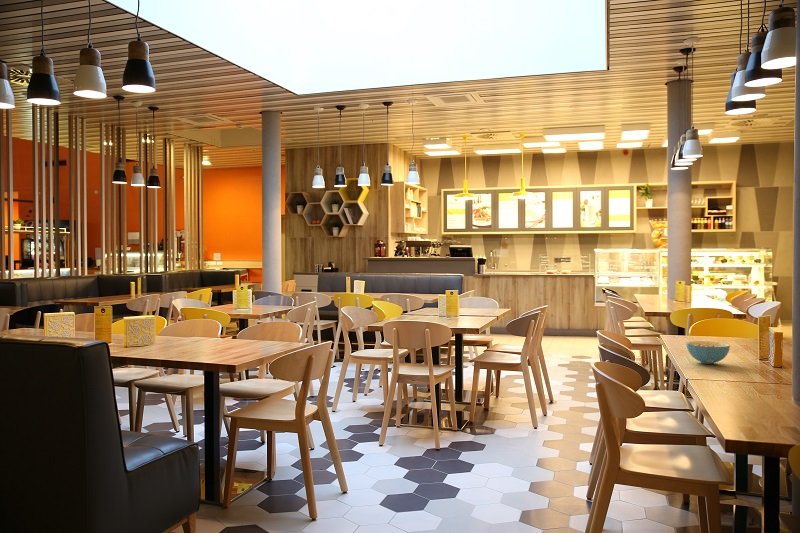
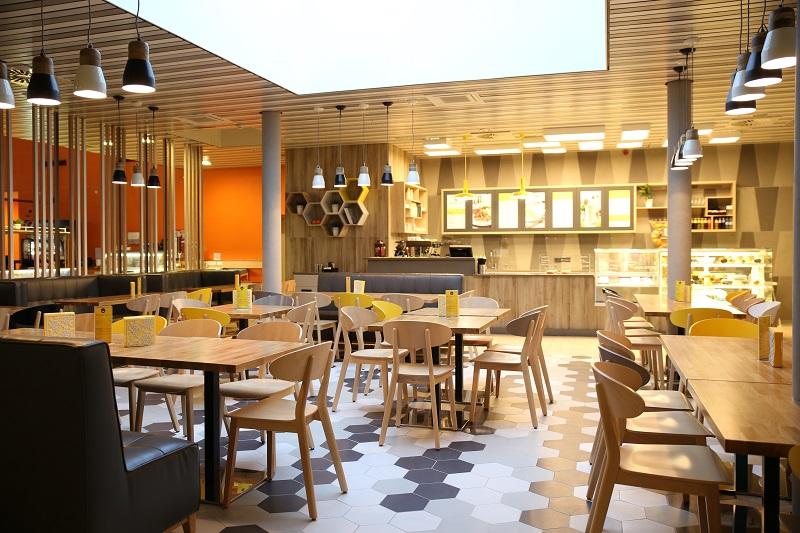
- cereal bowl [685,340,731,365]
